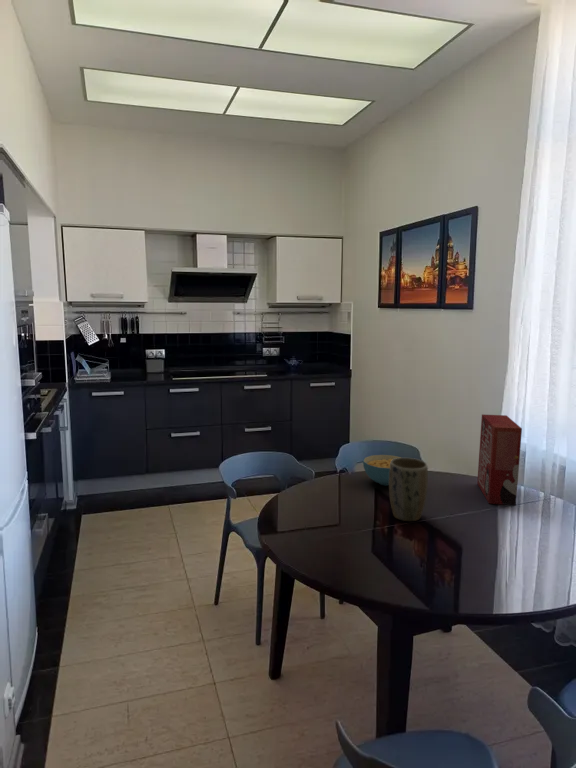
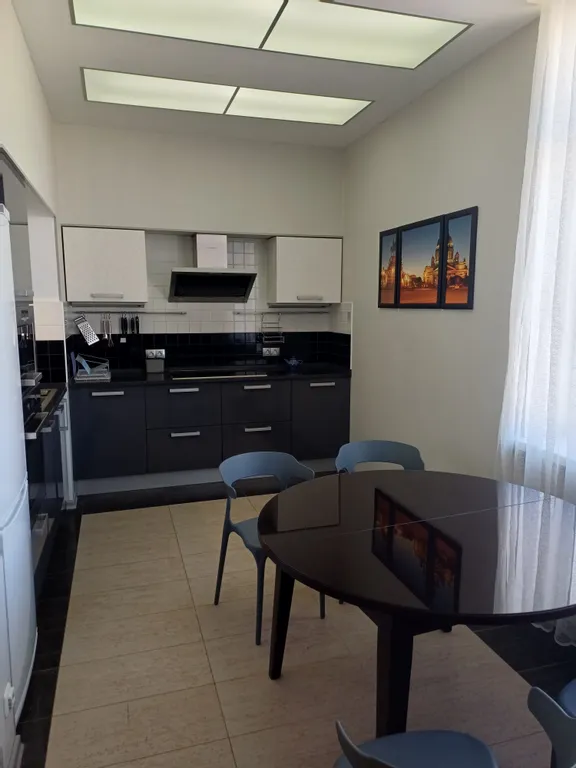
- plant pot [388,457,429,522]
- cereal box [476,413,523,506]
- cereal bowl [362,454,403,487]
